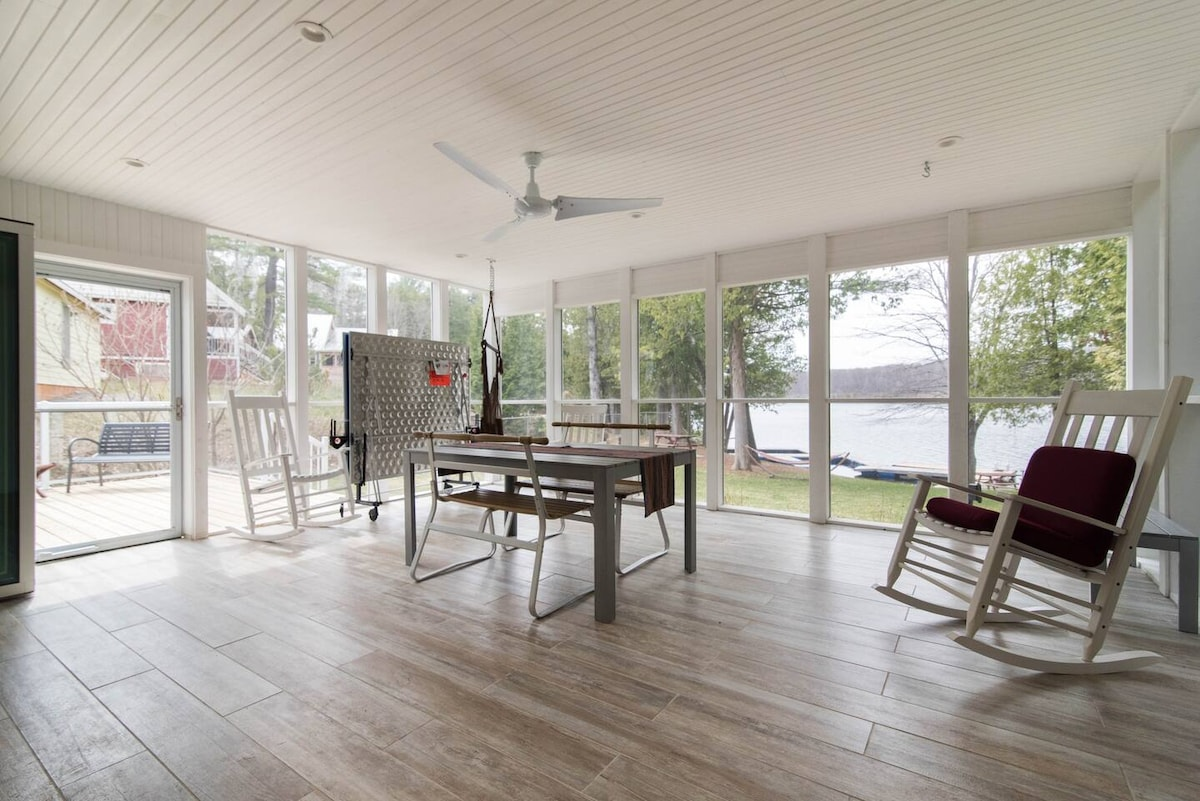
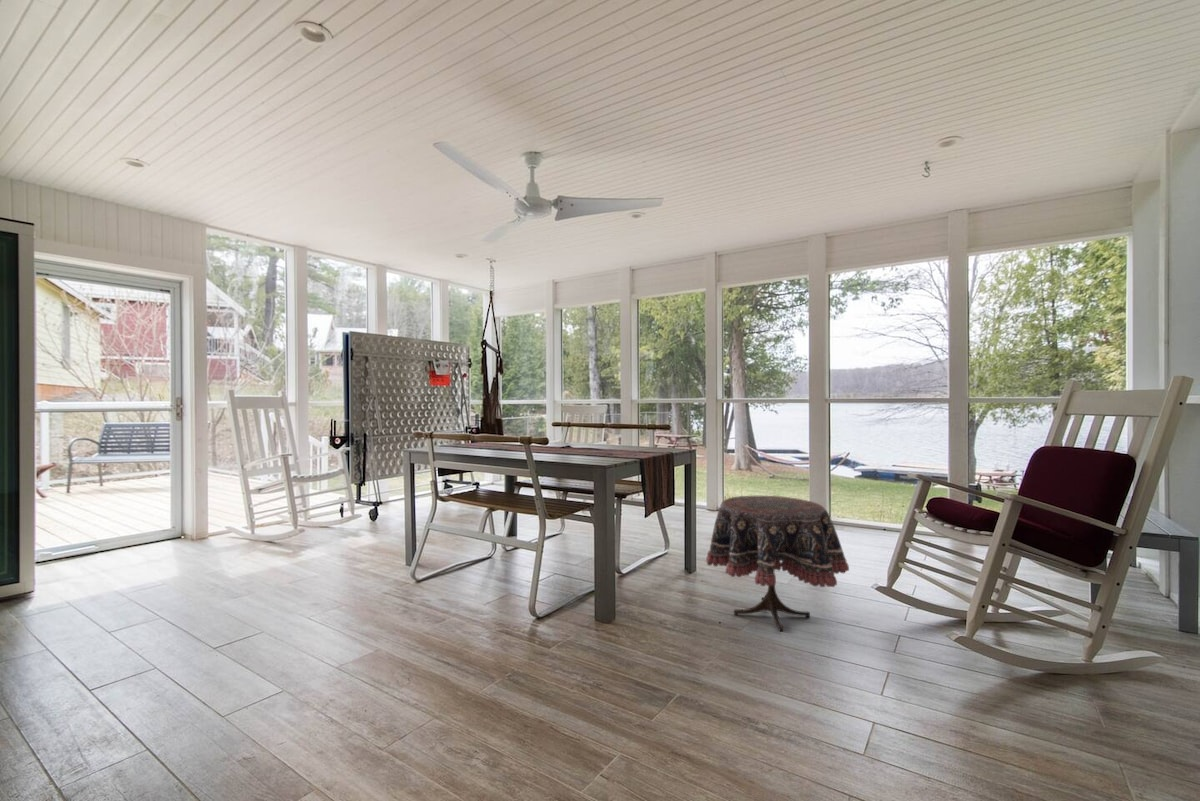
+ side table [705,495,850,633]
